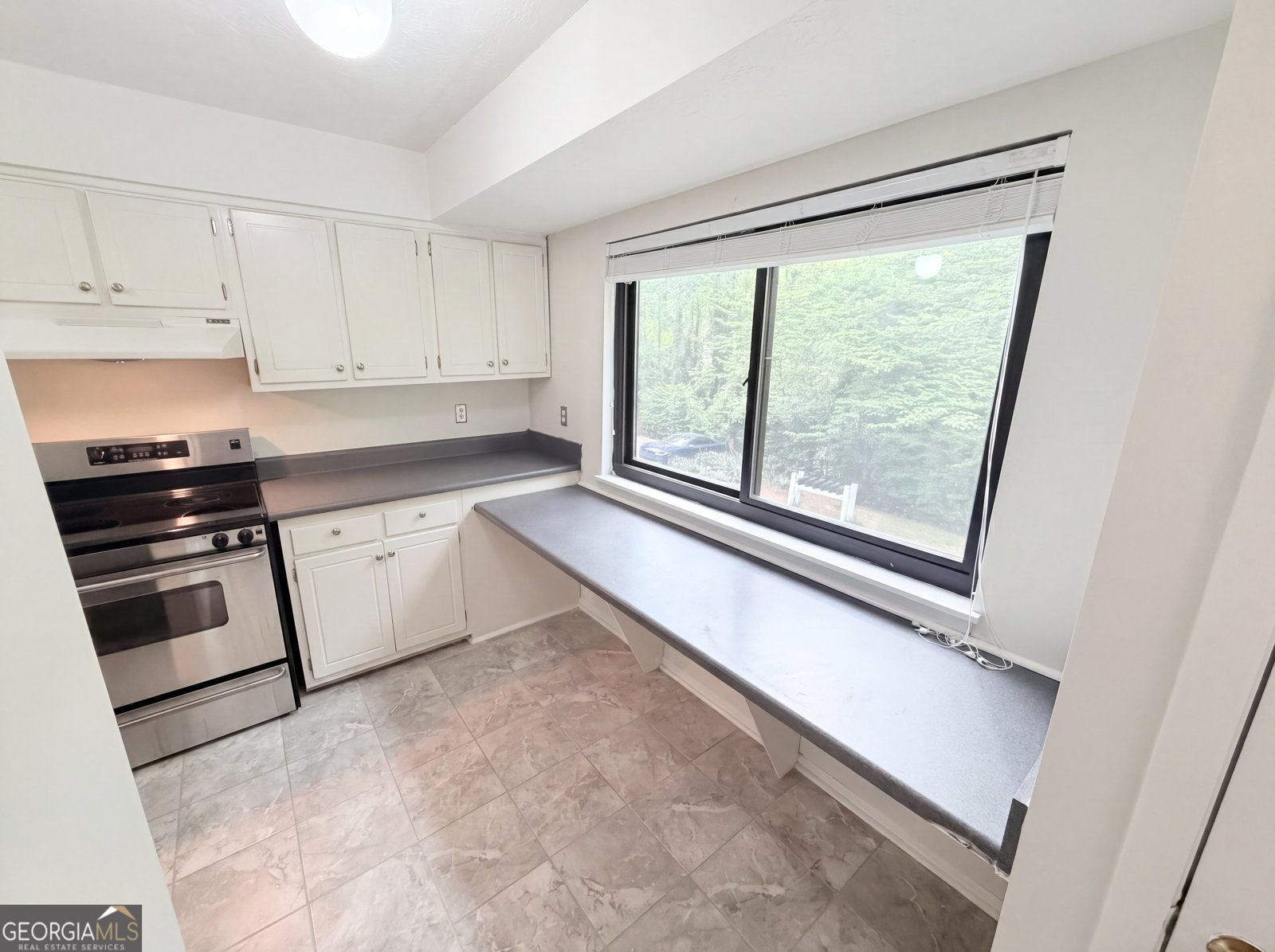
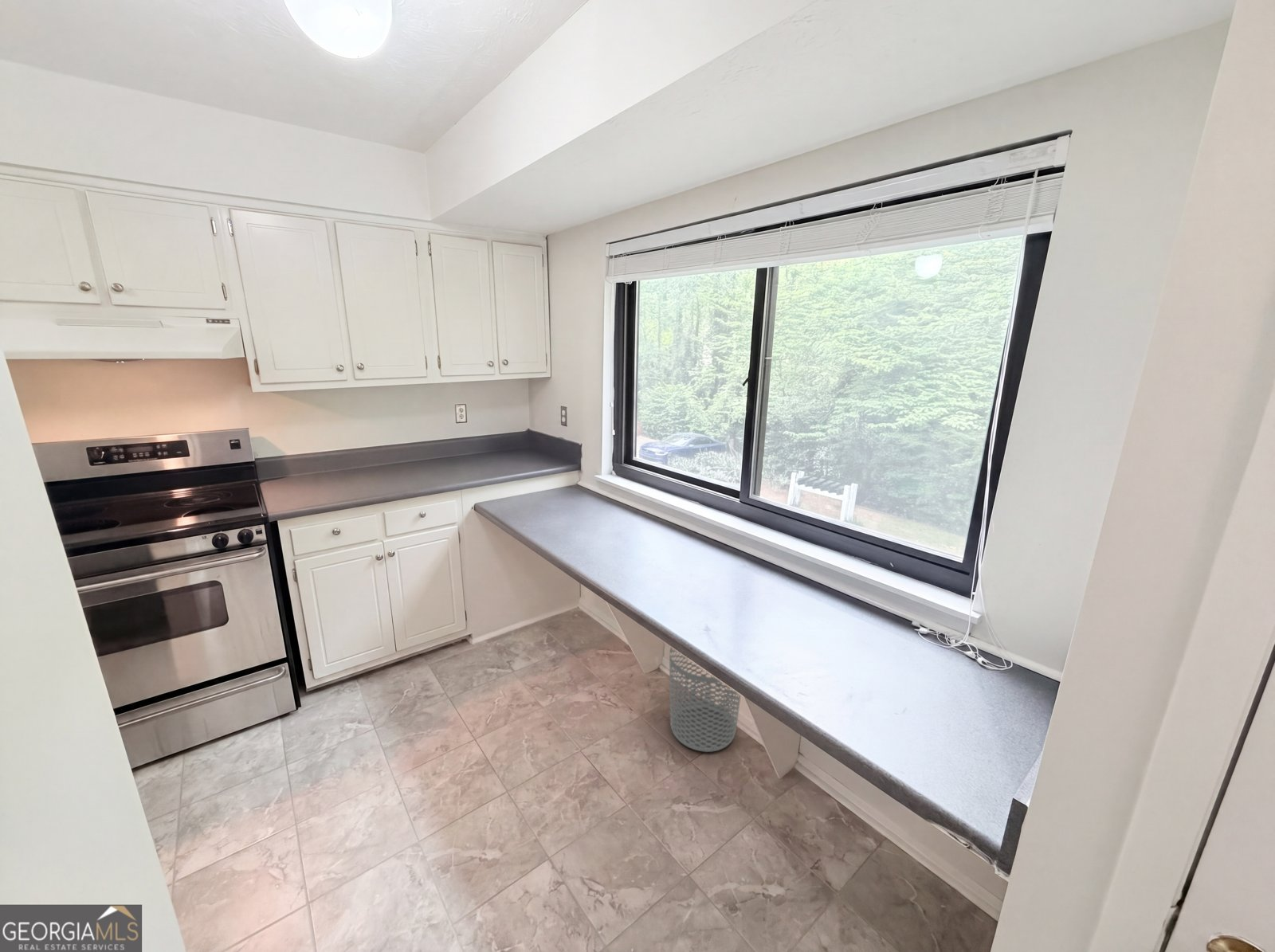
+ waste bin [669,646,741,753]
